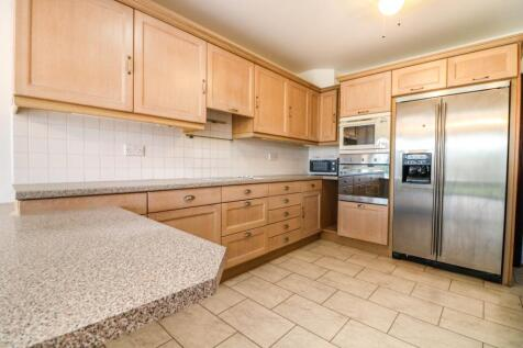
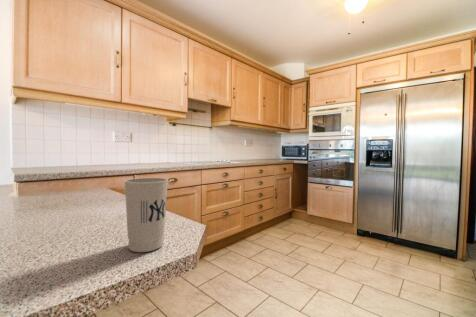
+ cup [123,177,169,253]
